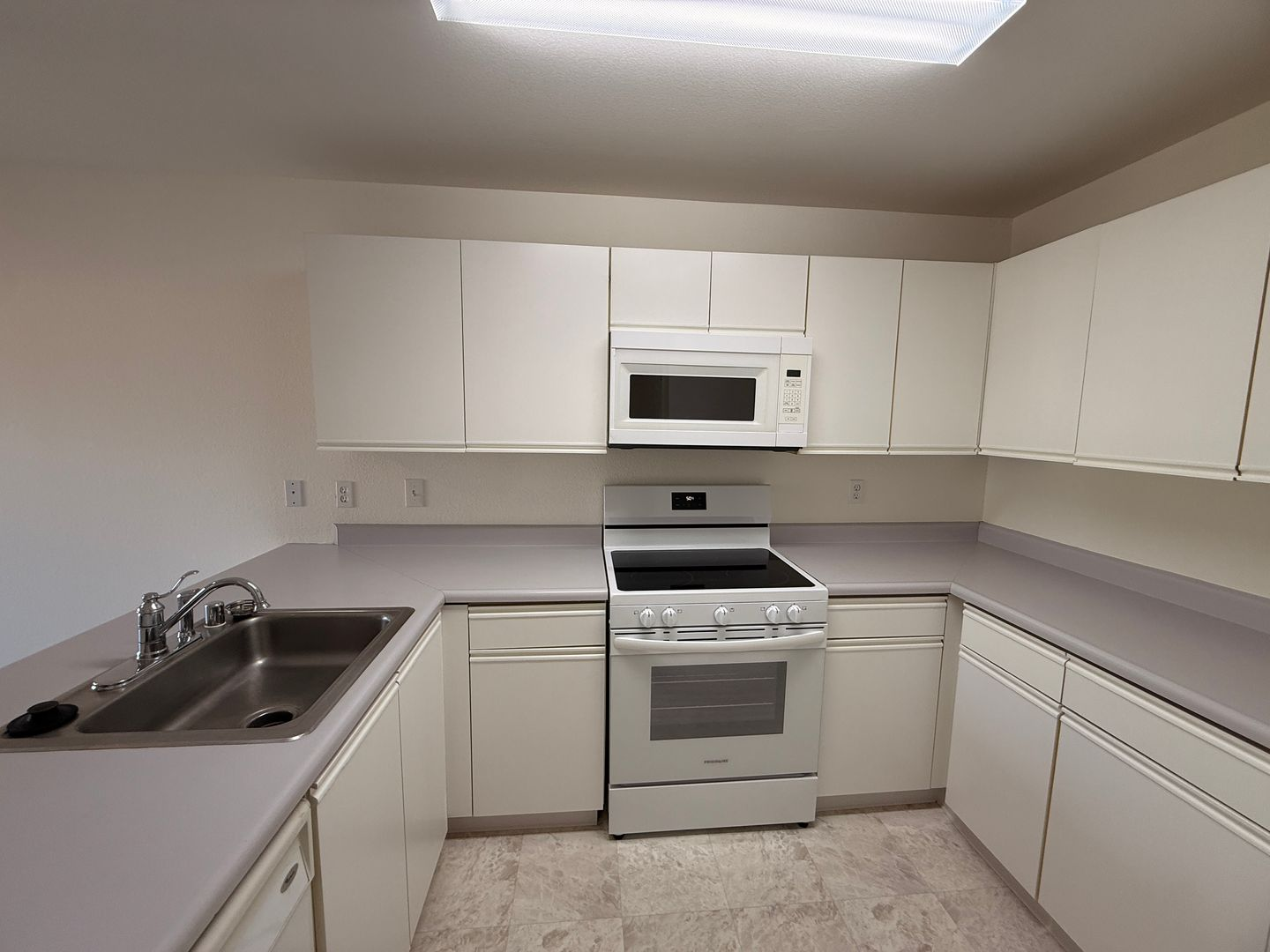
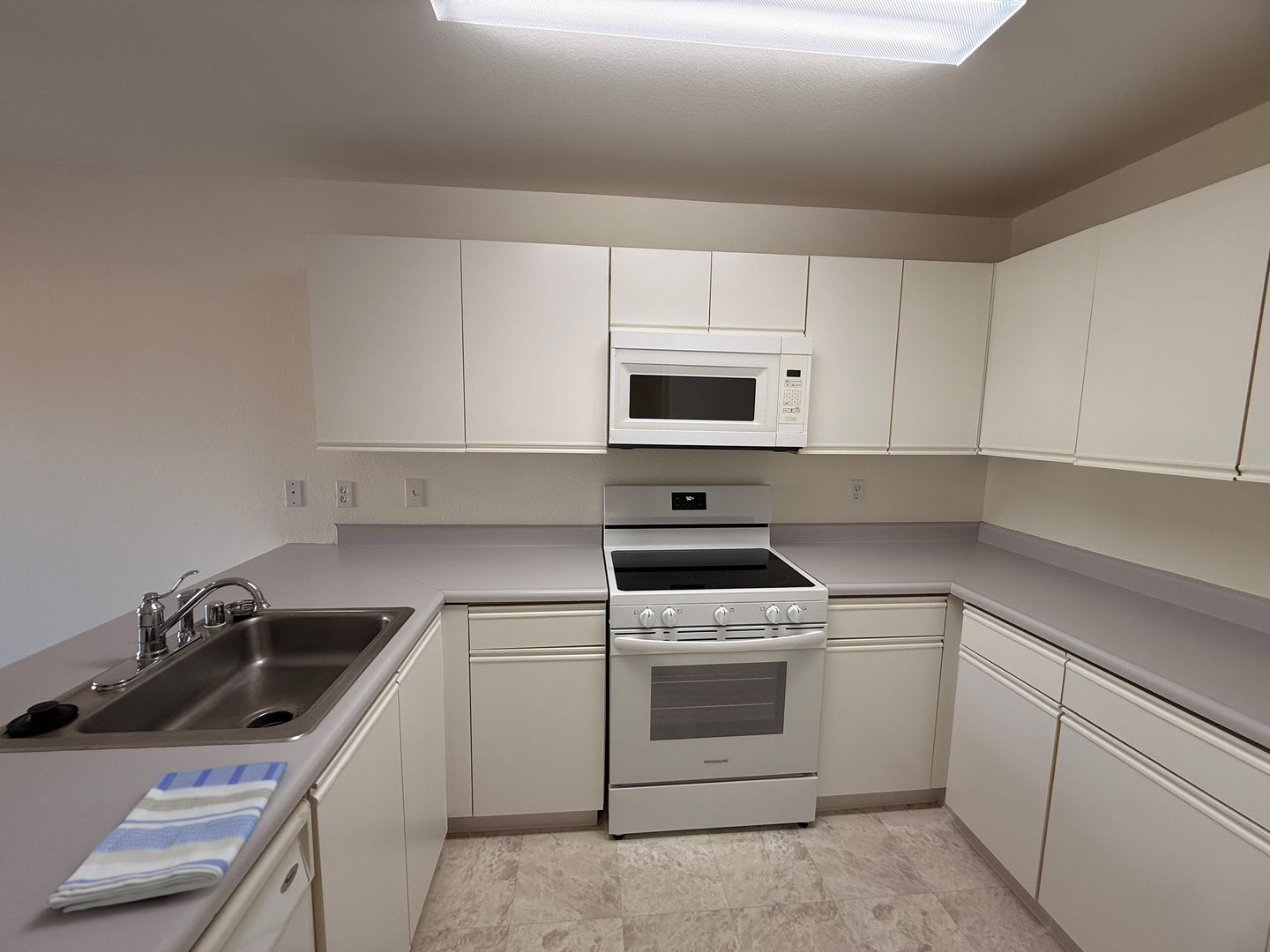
+ dish towel [41,761,288,914]
